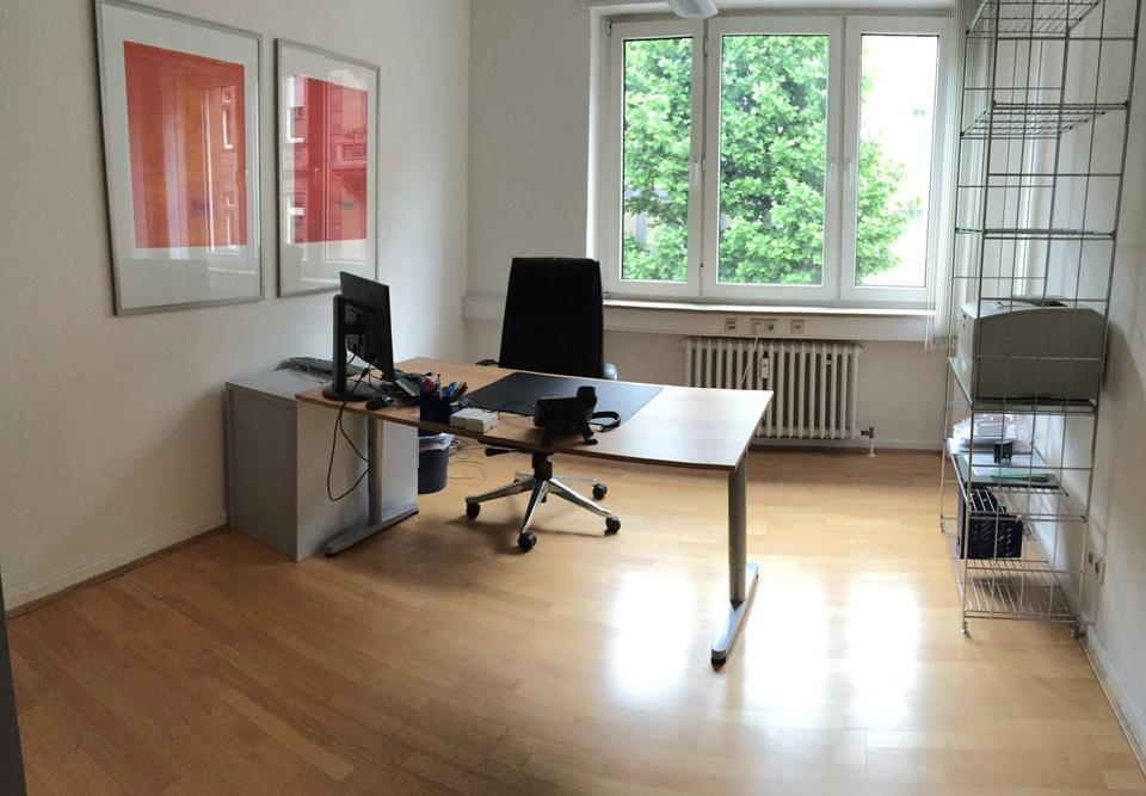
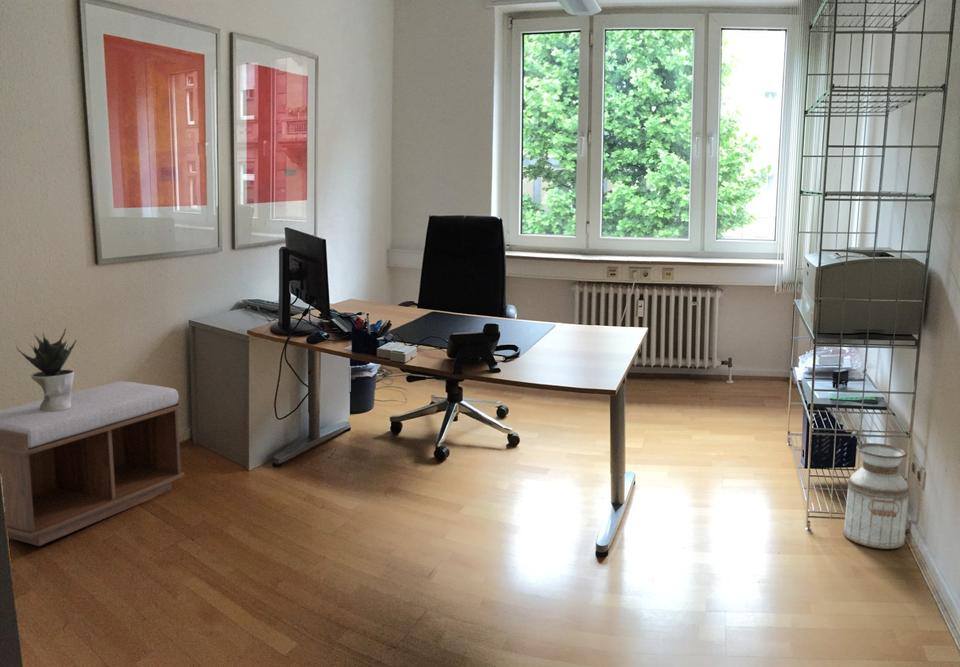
+ planter [842,442,910,550]
+ bench [0,380,186,547]
+ potted plant [15,328,77,411]
